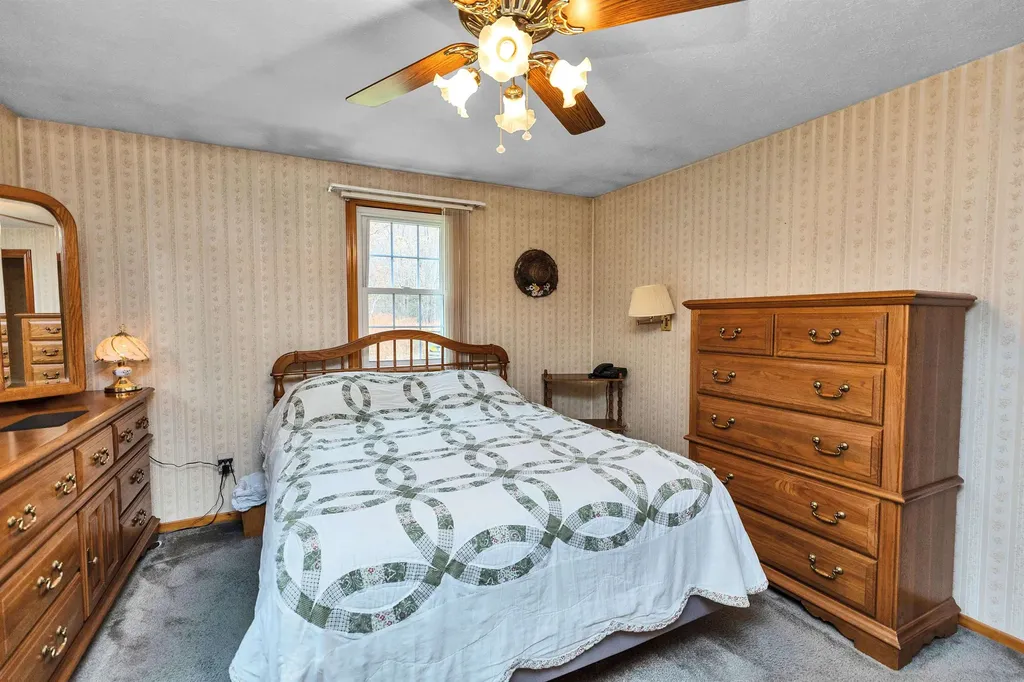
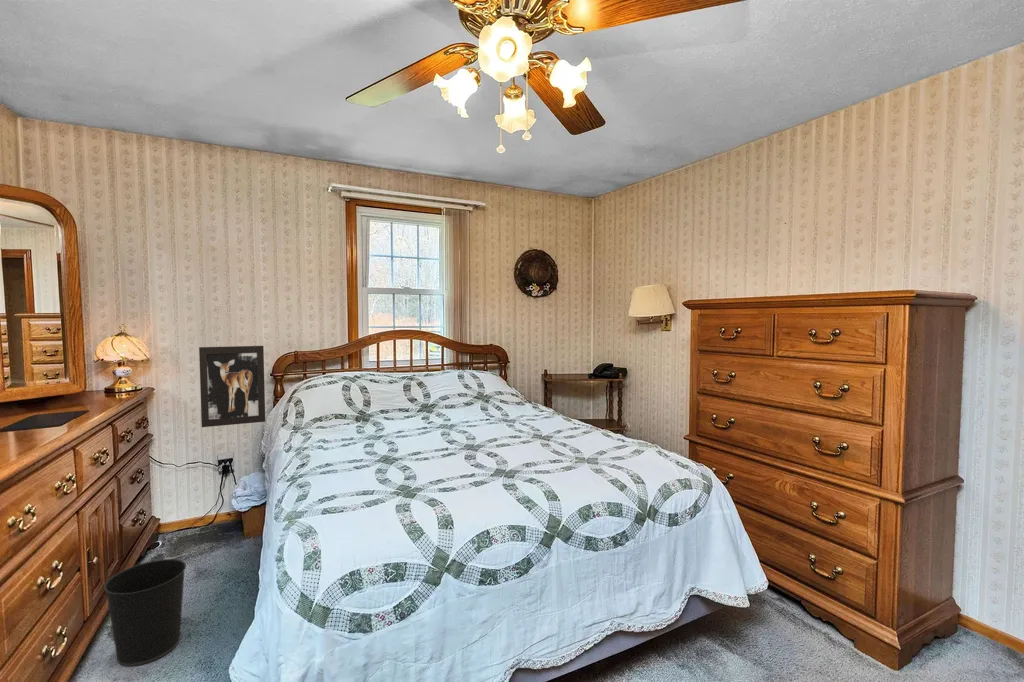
+ wall art [198,345,266,428]
+ wastebasket [103,558,187,667]
